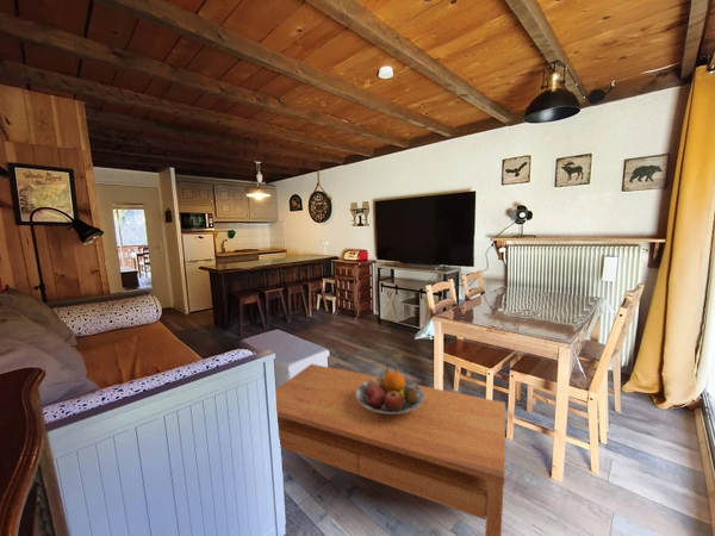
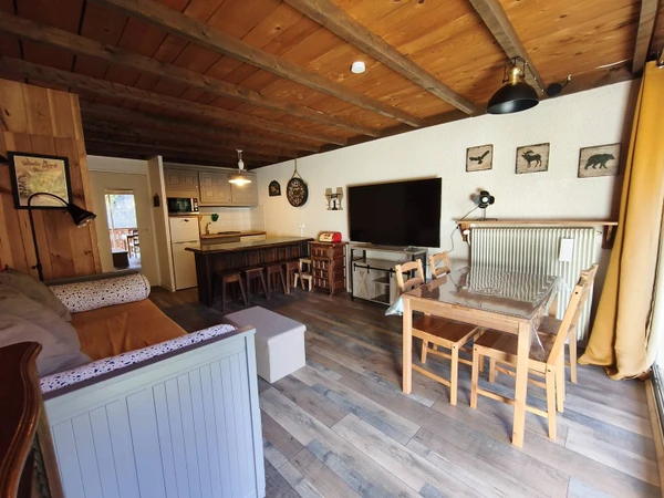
- coffee table [275,363,506,536]
- fruit bowl [356,366,424,415]
